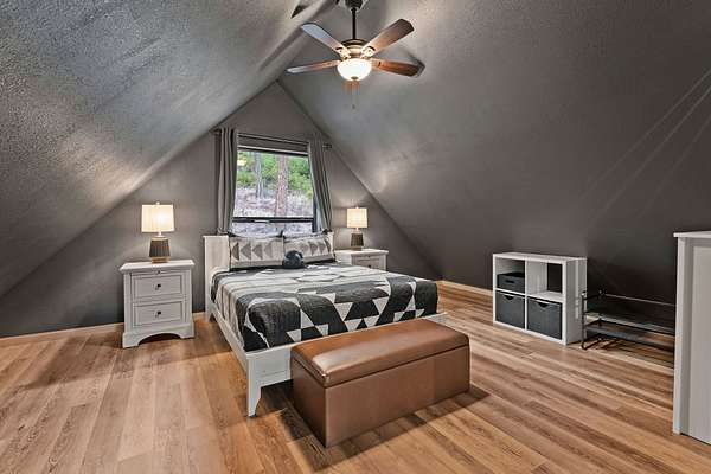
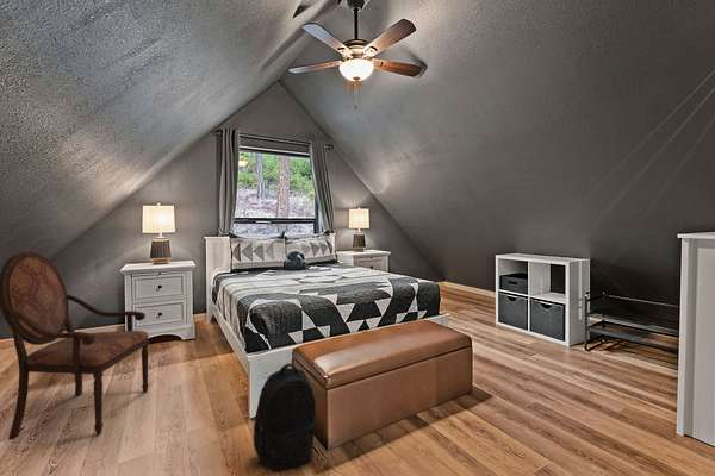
+ armchair [0,251,150,440]
+ backpack [253,362,317,474]
